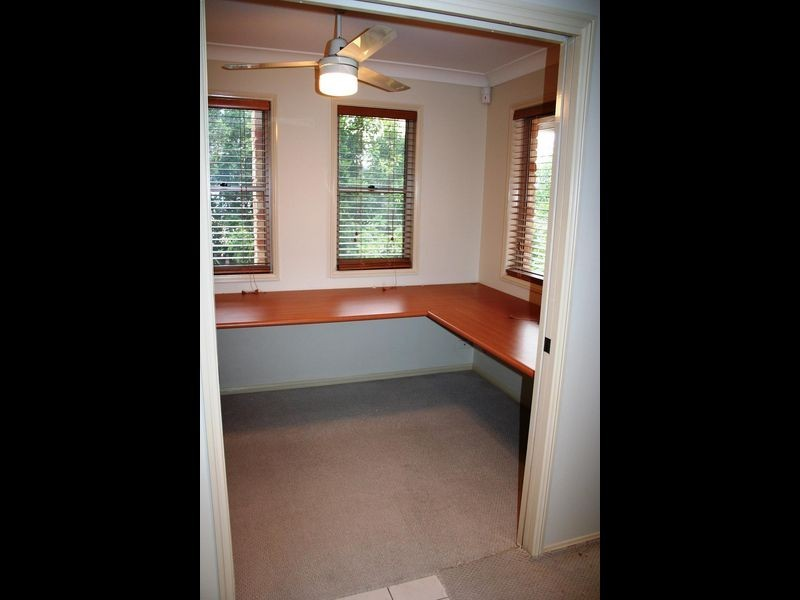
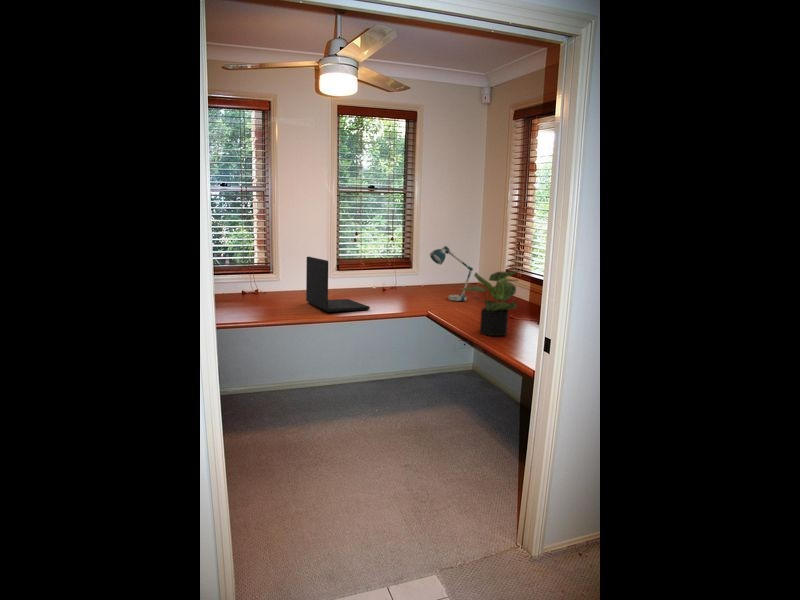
+ laptop [305,256,371,313]
+ desk lamp [429,244,474,302]
+ potted plant [458,269,522,337]
